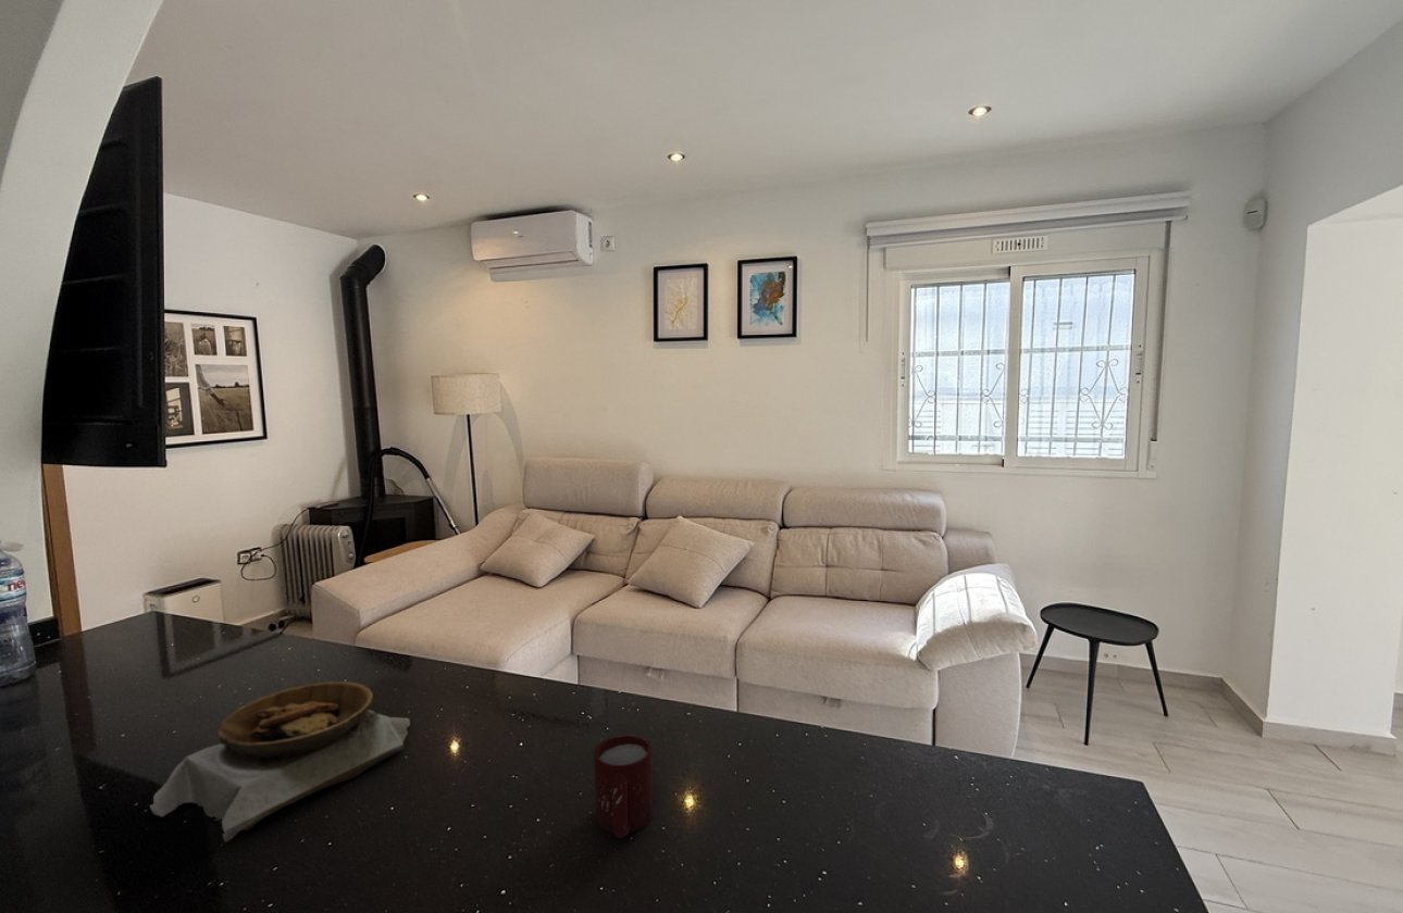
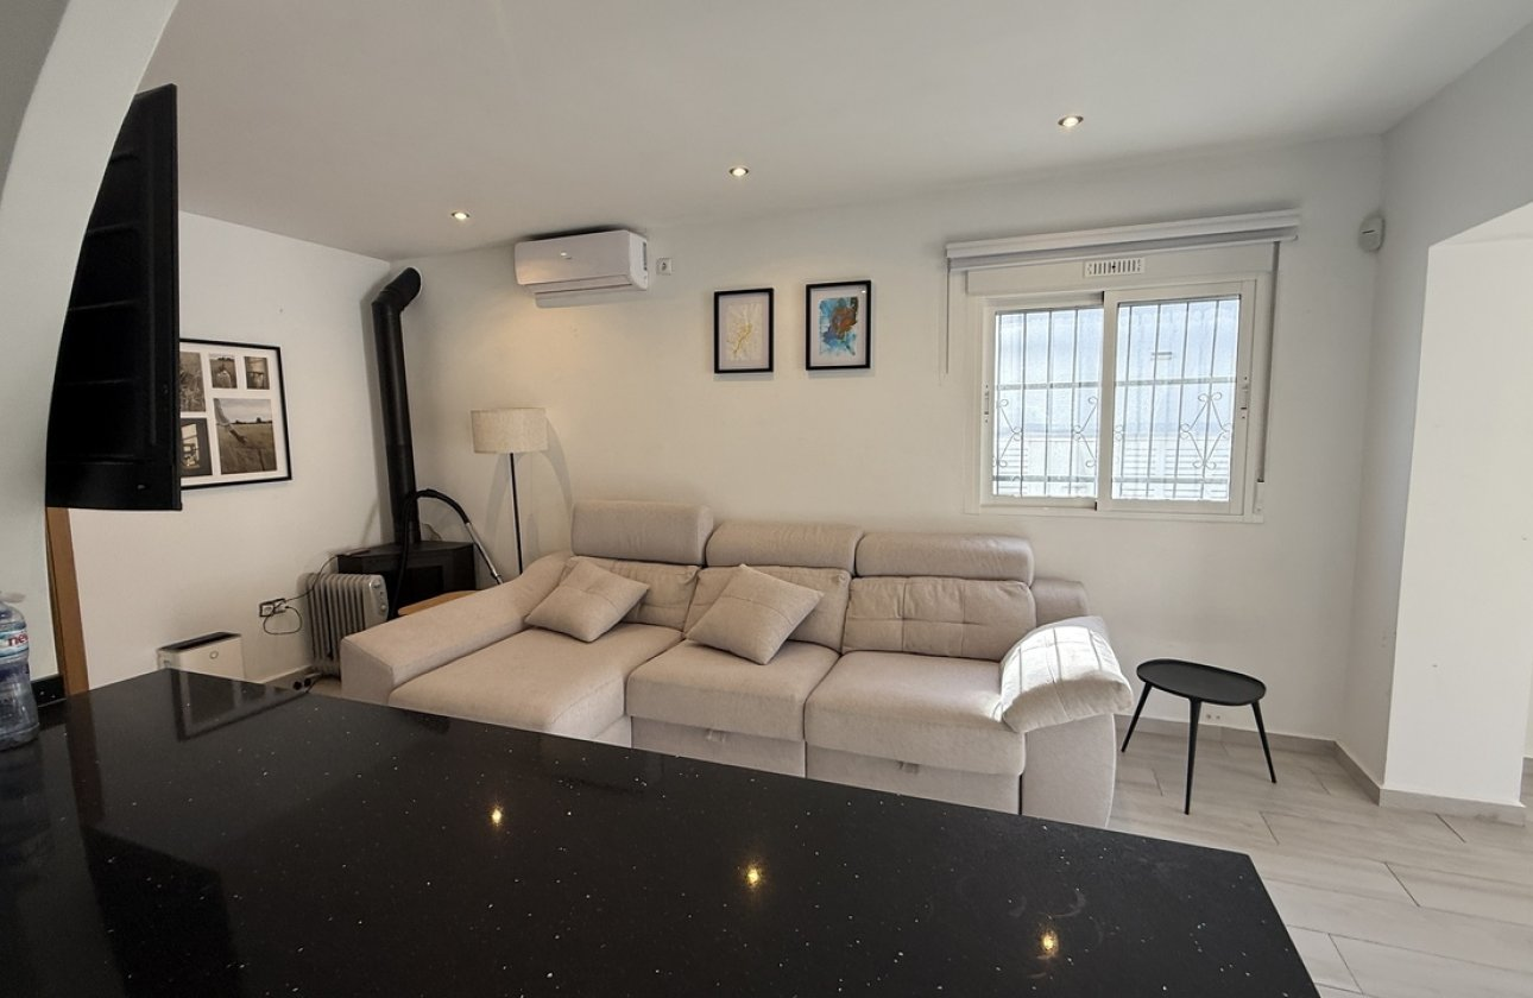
- bowl [149,680,411,843]
- cup [593,734,654,839]
